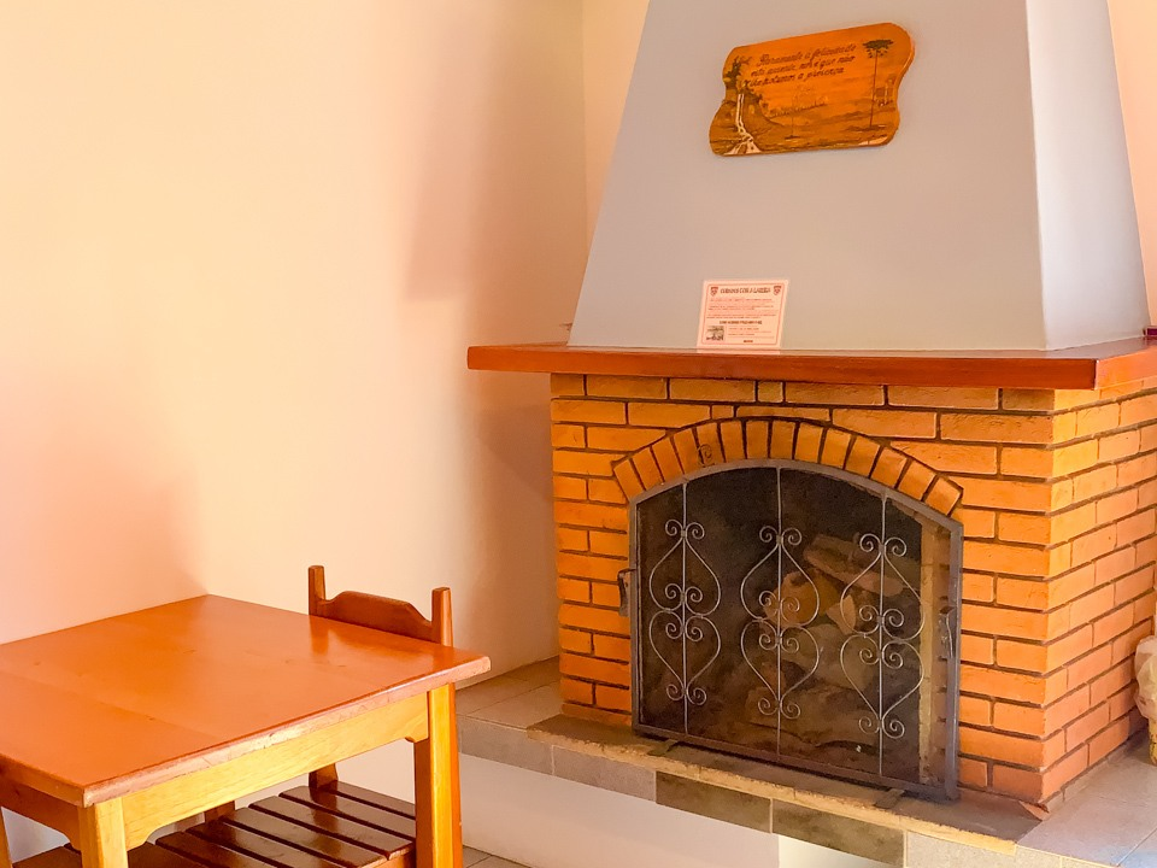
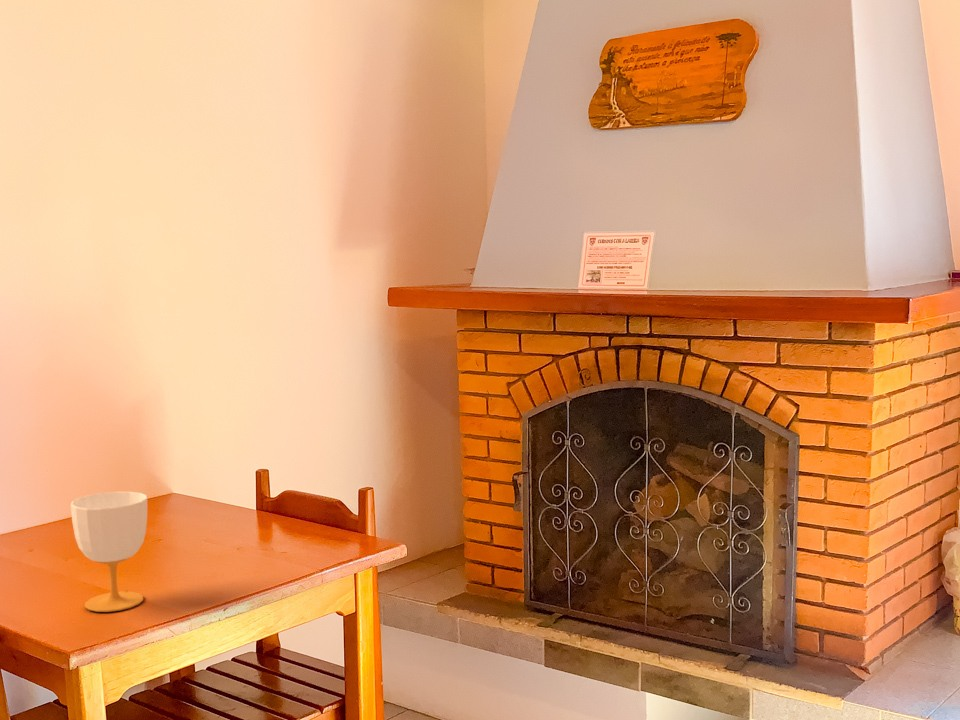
+ cup [70,491,148,613]
